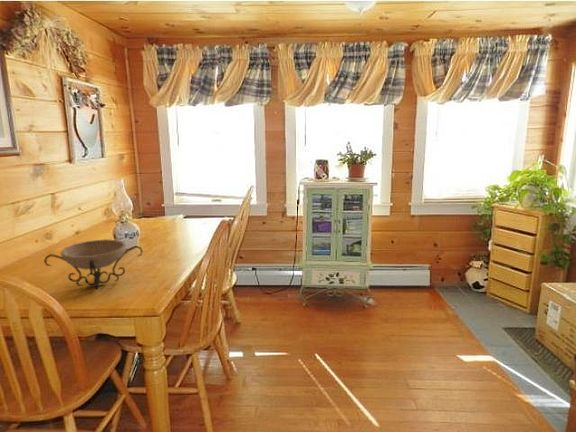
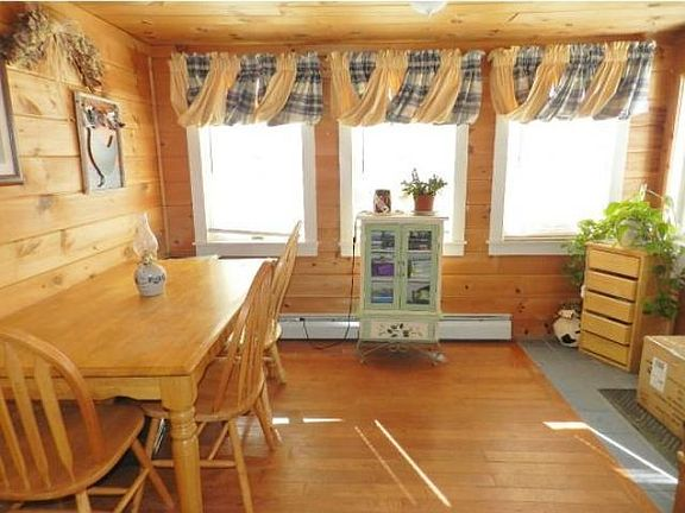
- decorative bowl [43,238,144,291]
